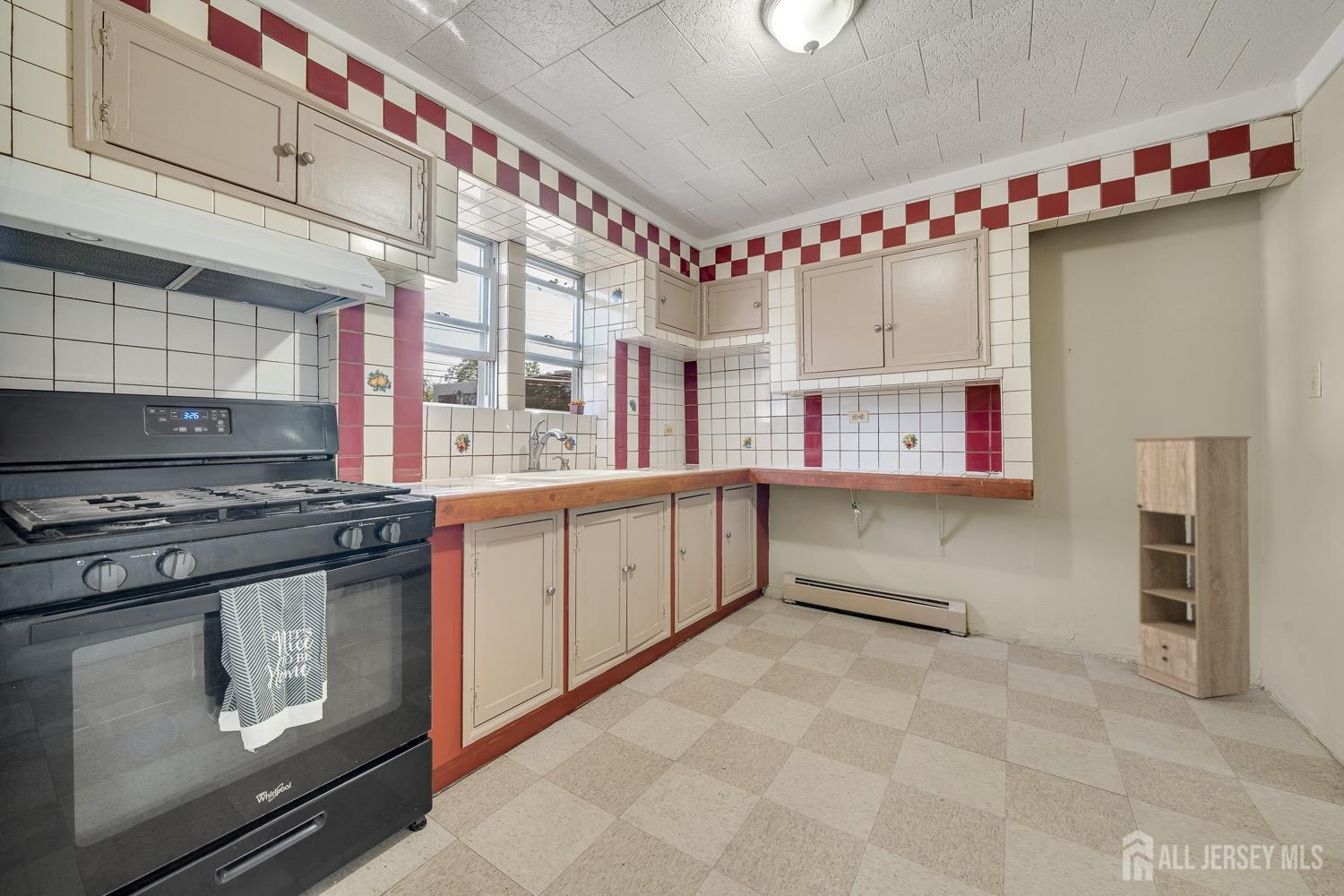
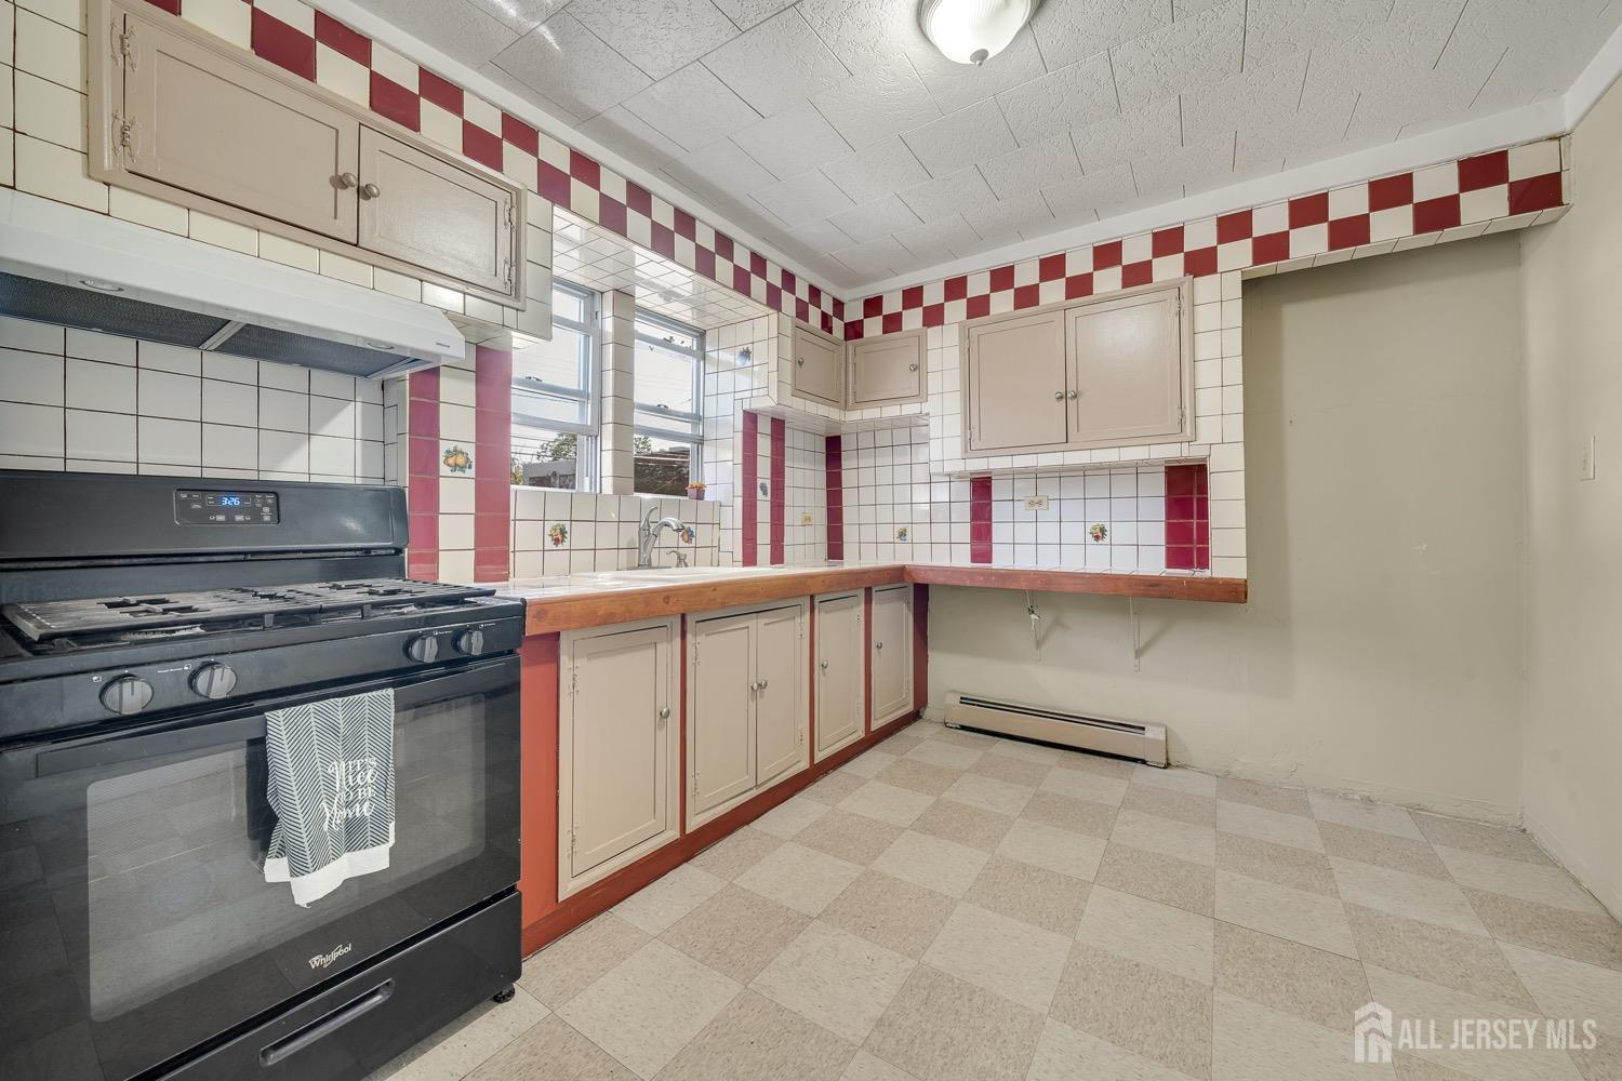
- storage cabinet [1131,435,1254,700]
